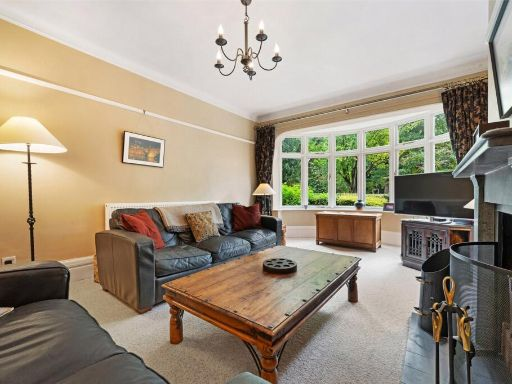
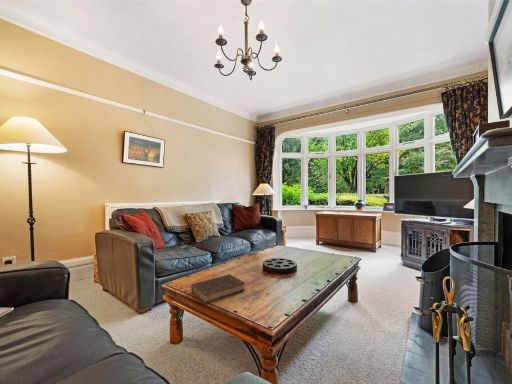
+ book [190,273,246,304]
